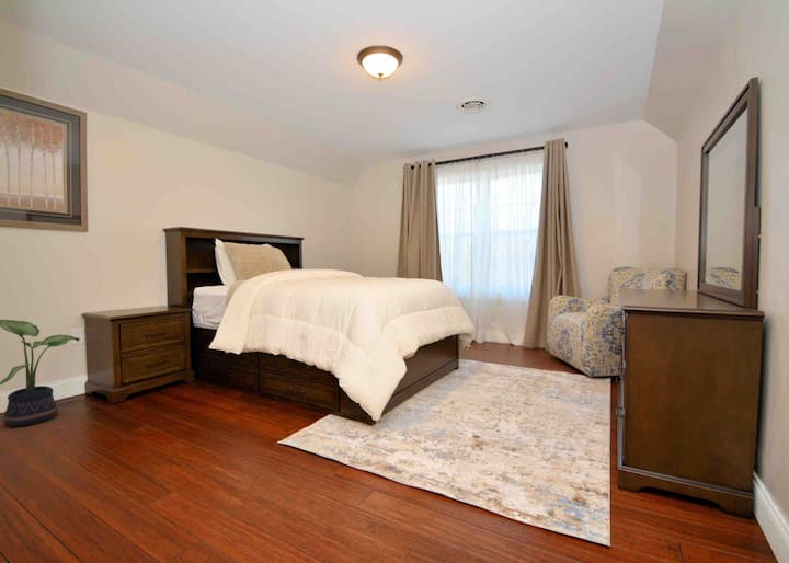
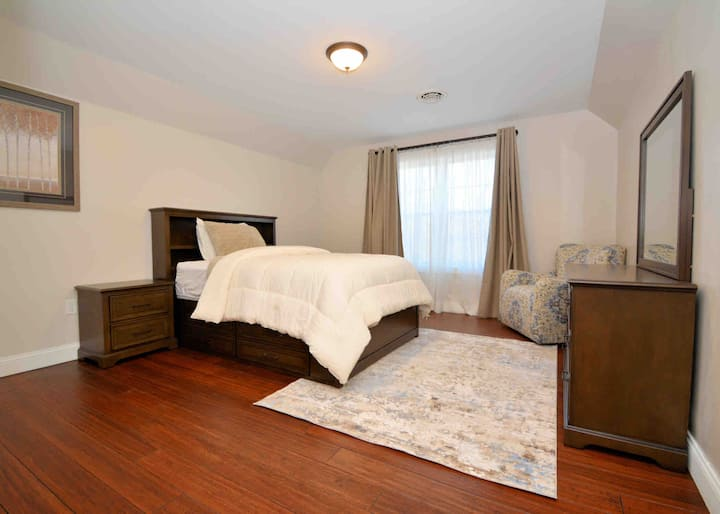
- potted plant [0,319,81,427]
